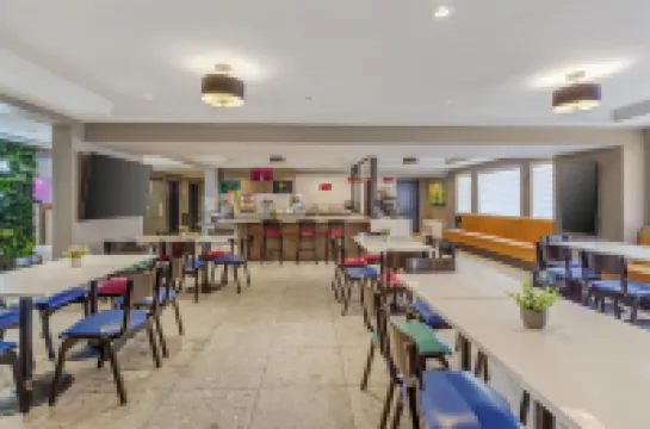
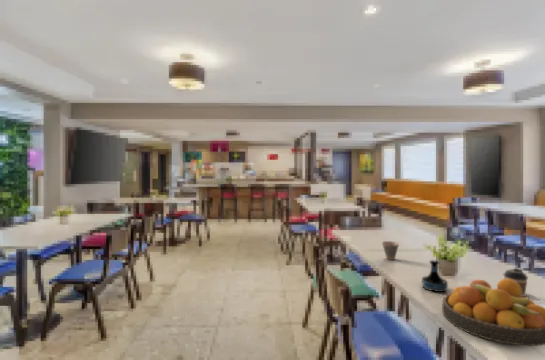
+ coffee cup [502,267,529,297]
+ fruit bowl [441,278,545,347]
+ tequila bottle [421,259,449,293]
+ cup [381,240,400,261]
